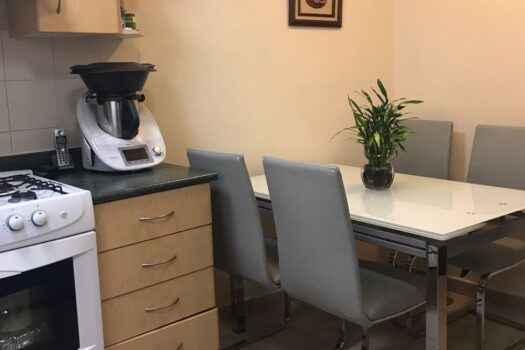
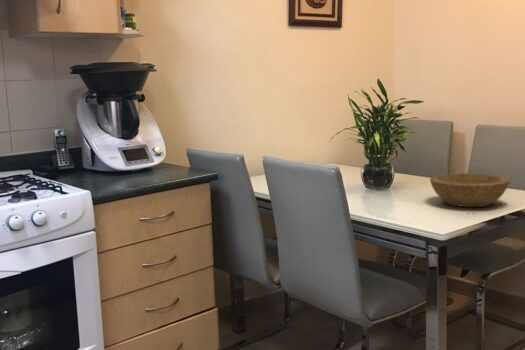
+ bowl [429,172,511,208]
